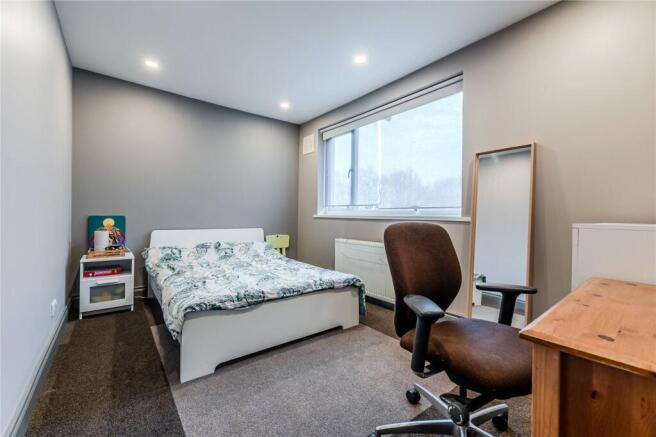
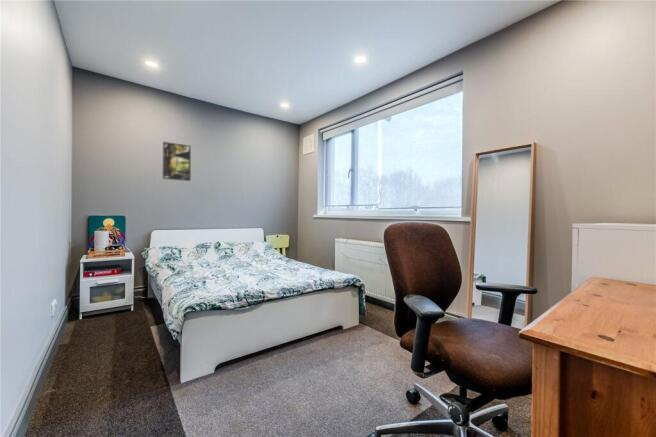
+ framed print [162,141,192,182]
